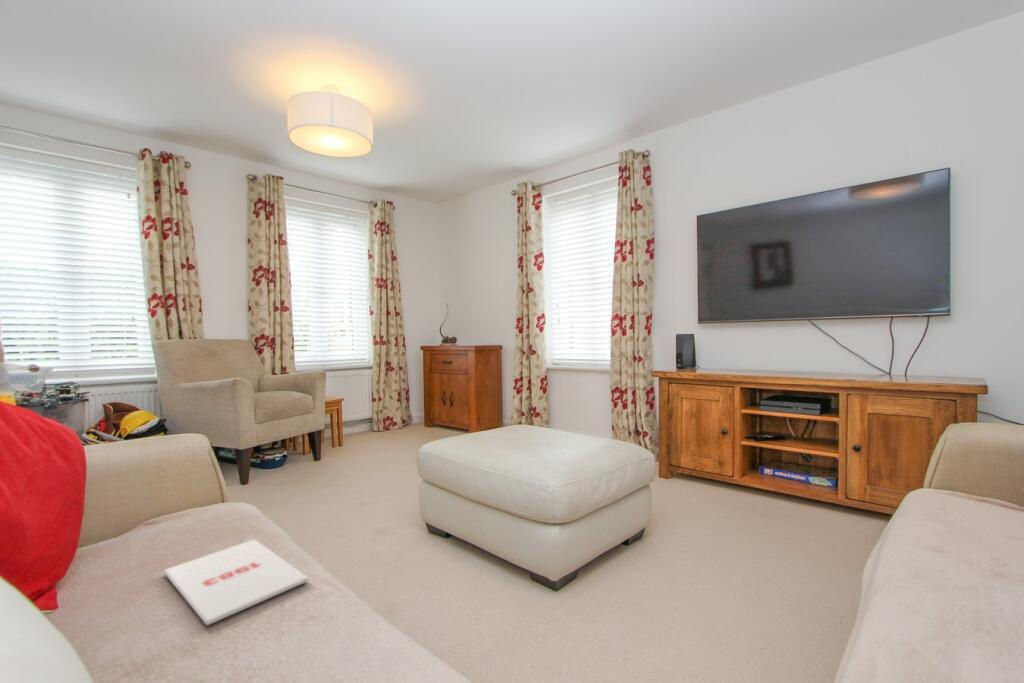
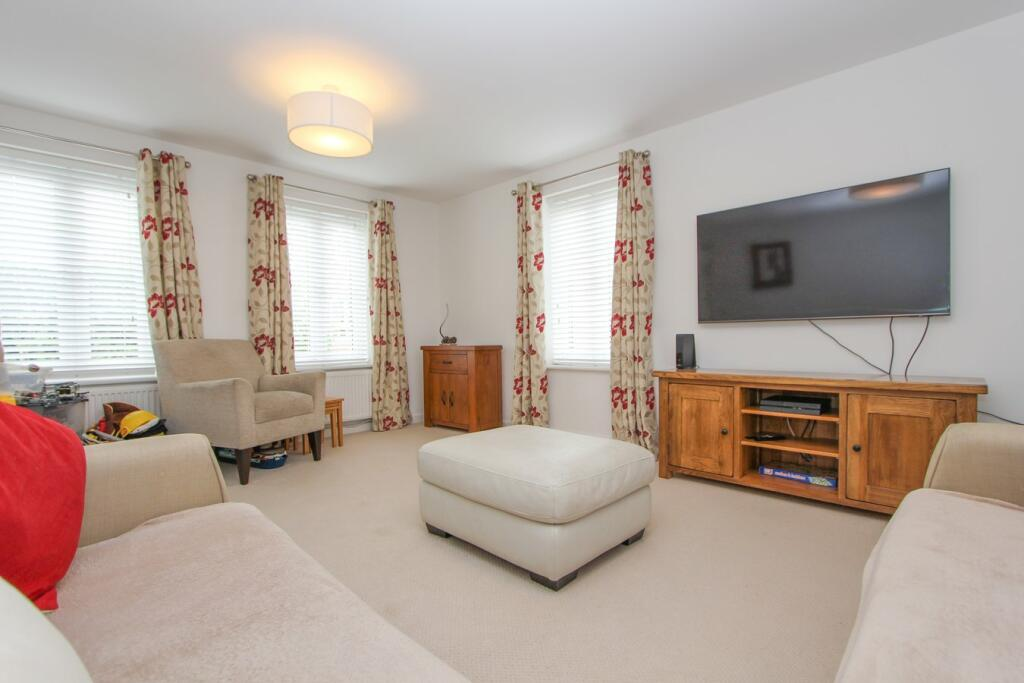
- magazine [163,539,310,626]
